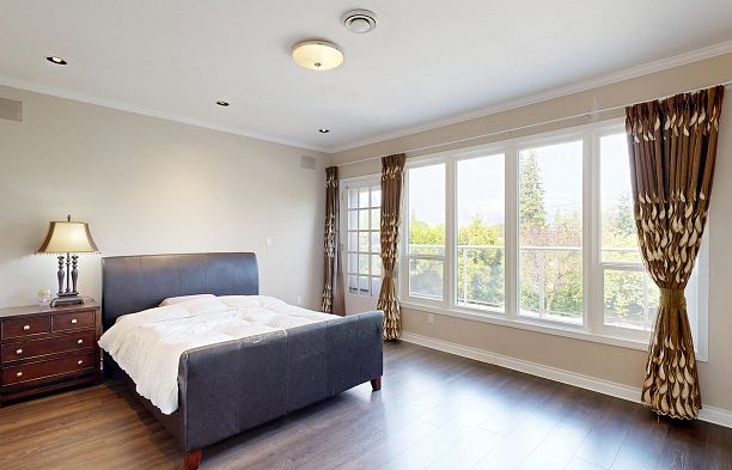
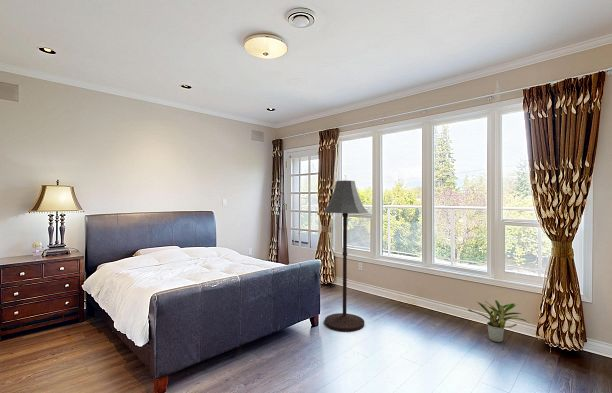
+ potted plant [467,299,530,343]
+ floor lamp [322,180,369,332]
